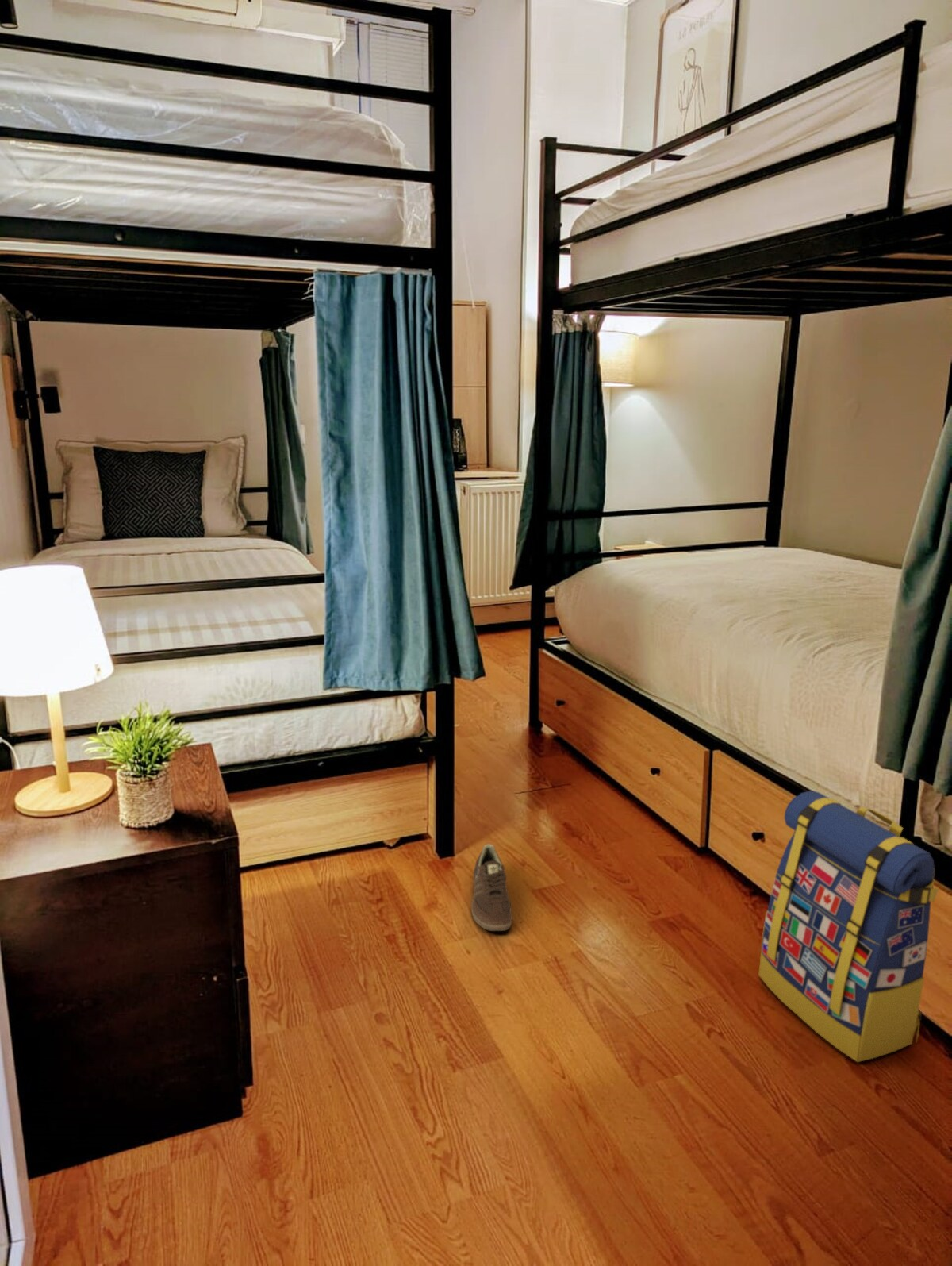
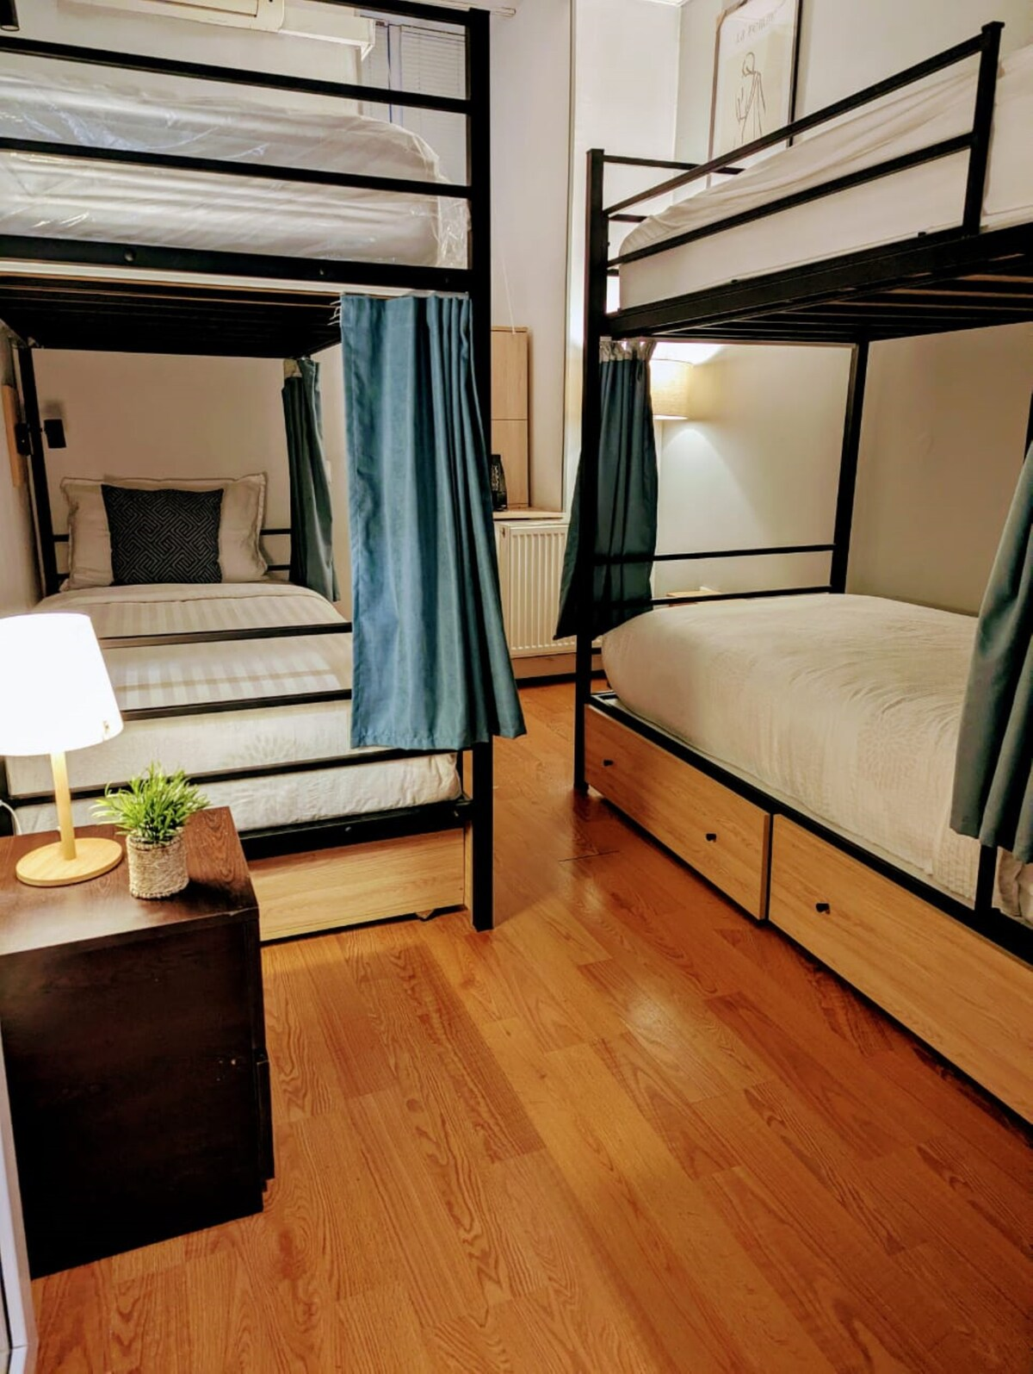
- sneaker [470,843,513,932]
- backpack [758,790,939,1063]
